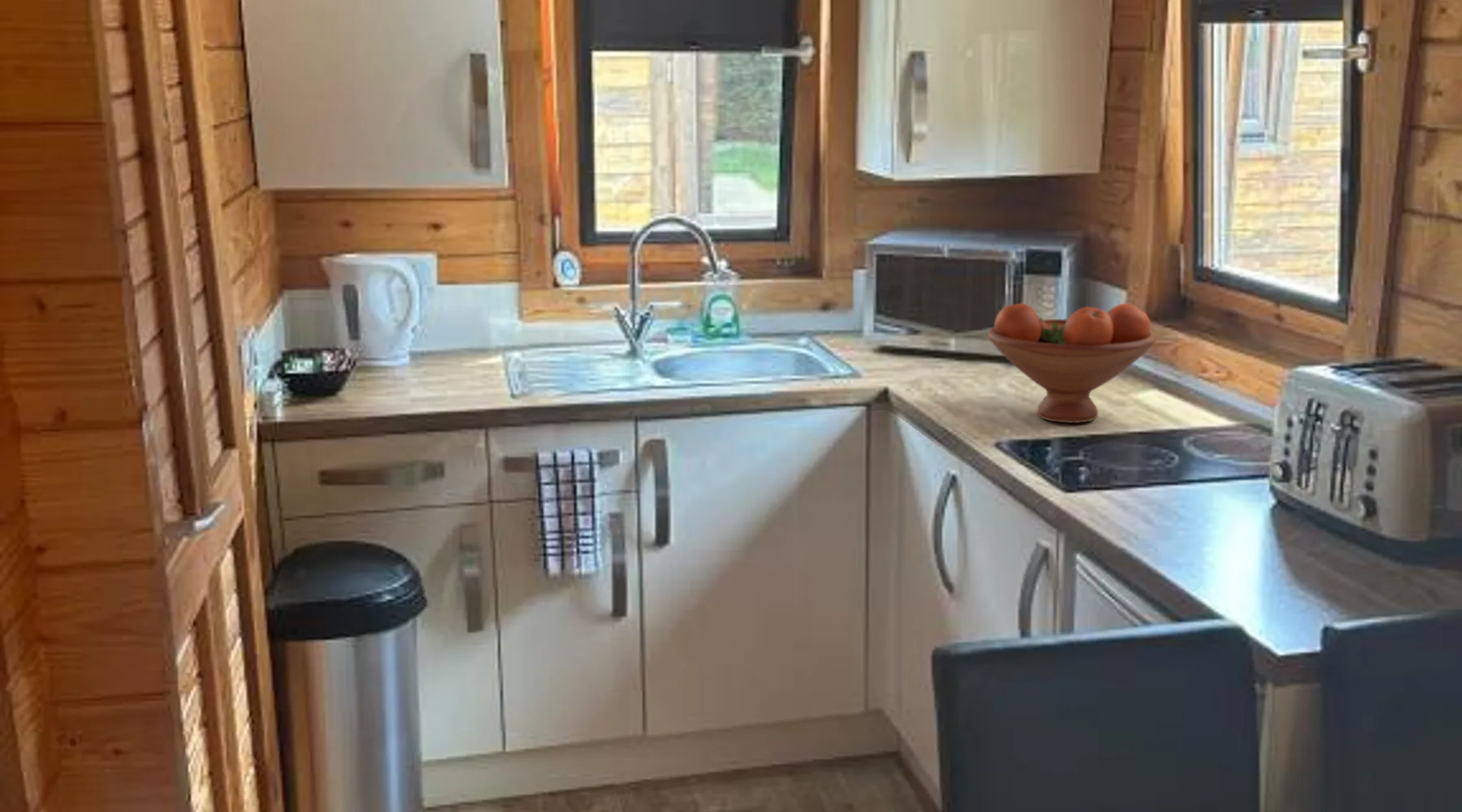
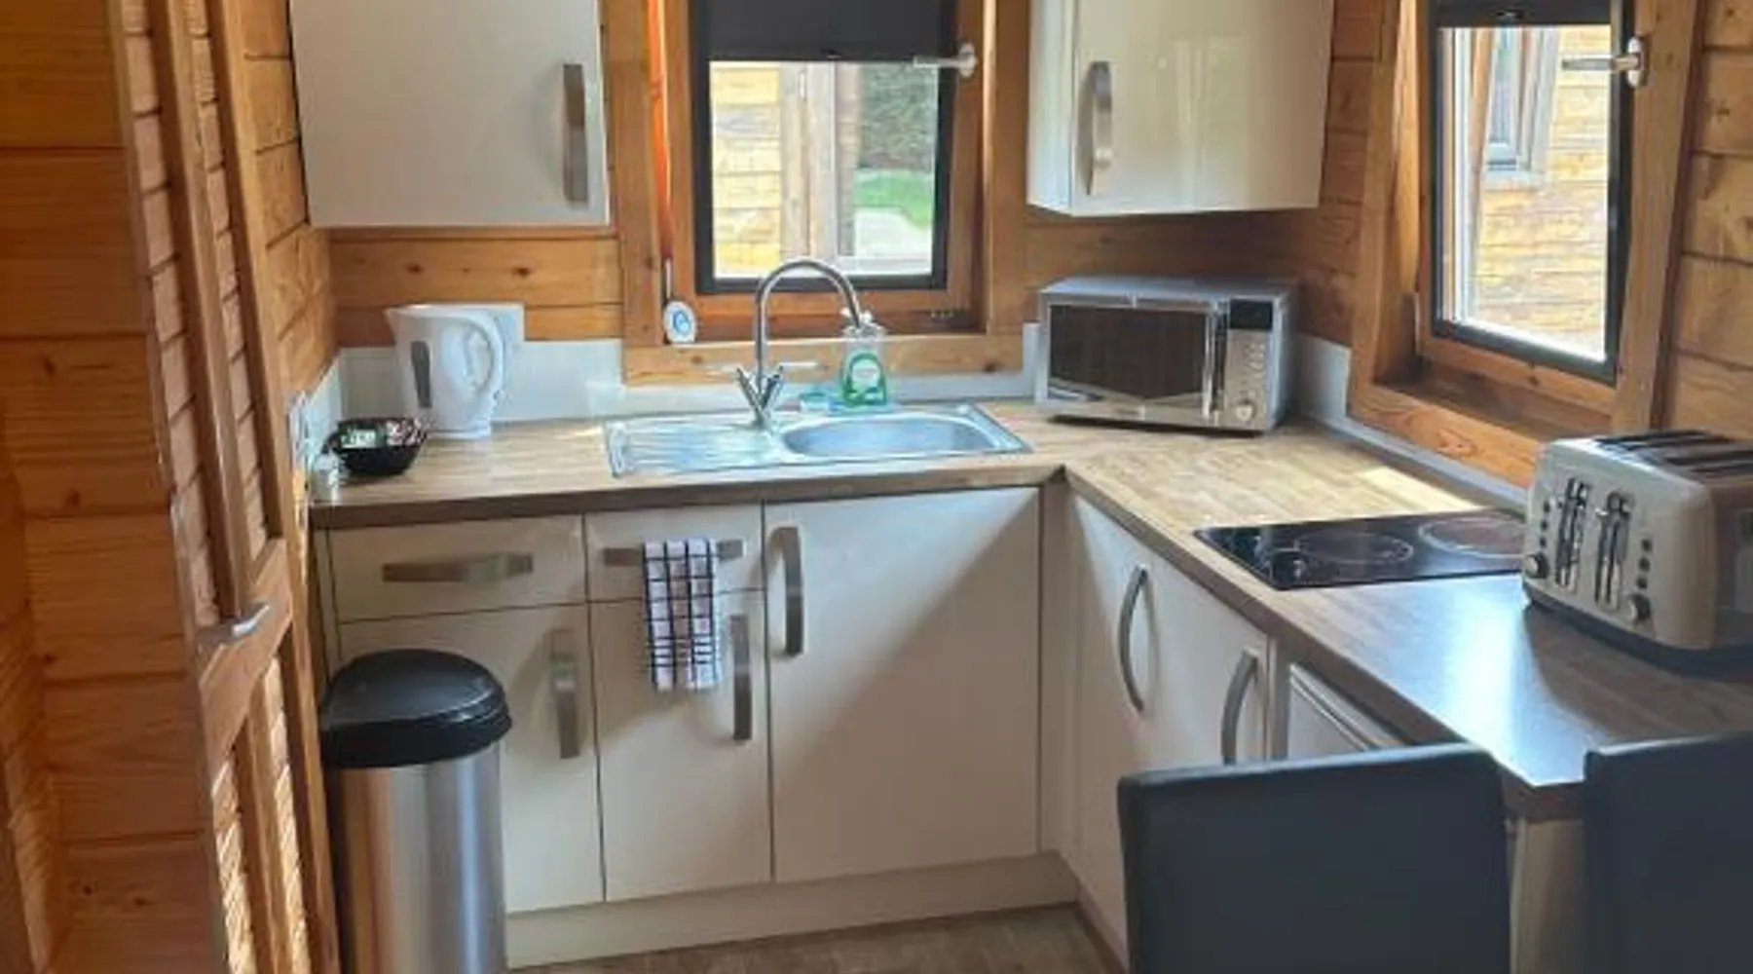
- fruit bowl [987,303,1157,424]
